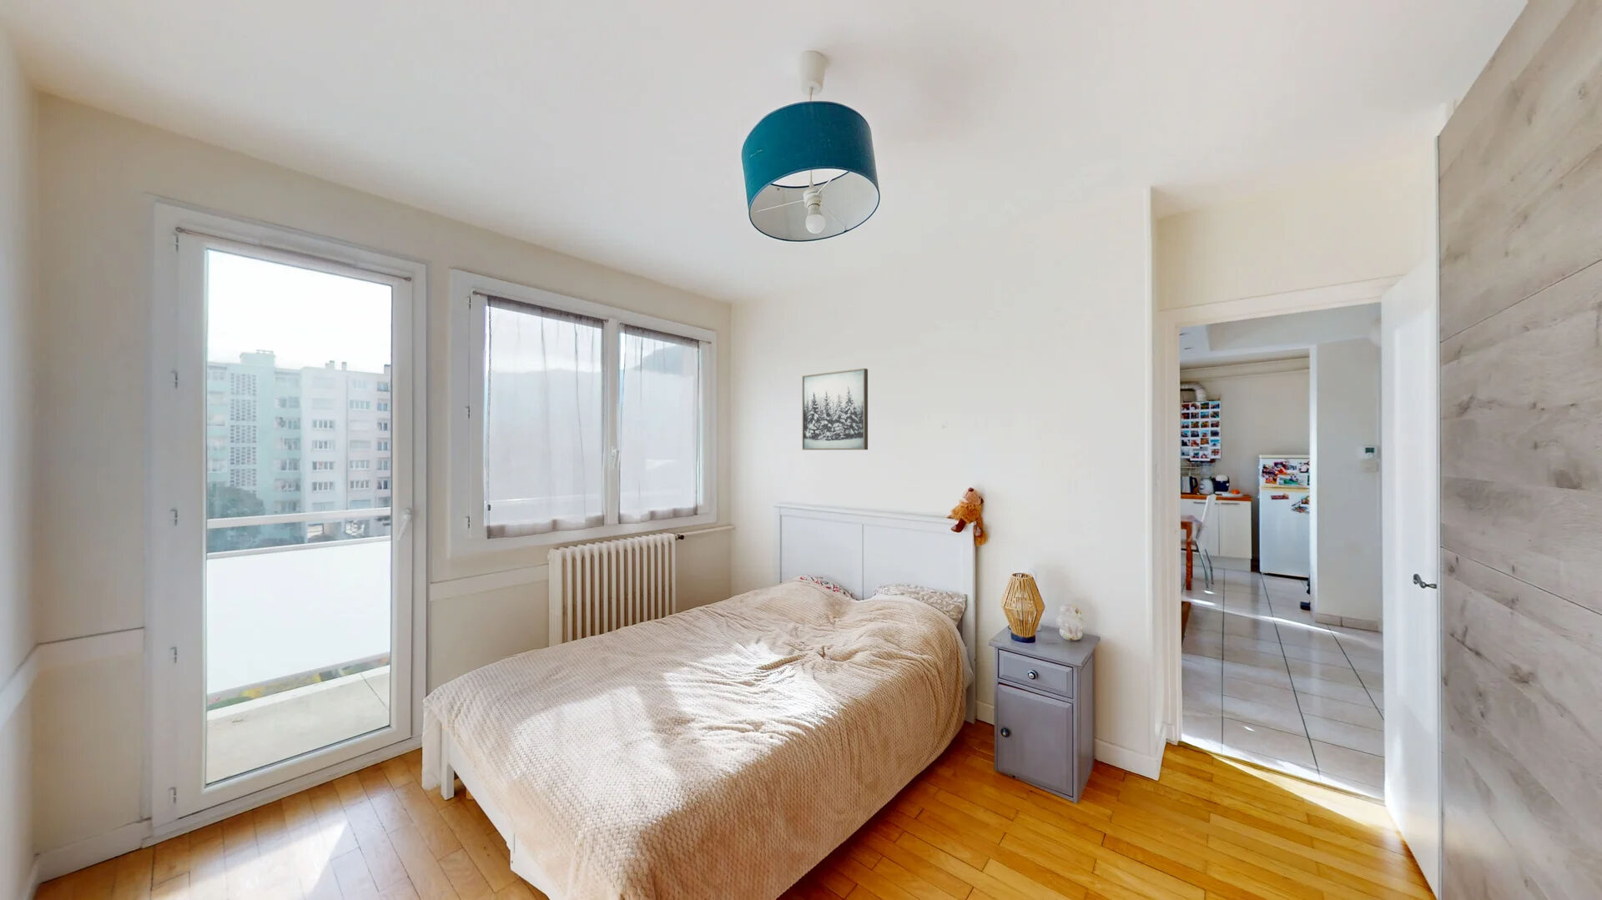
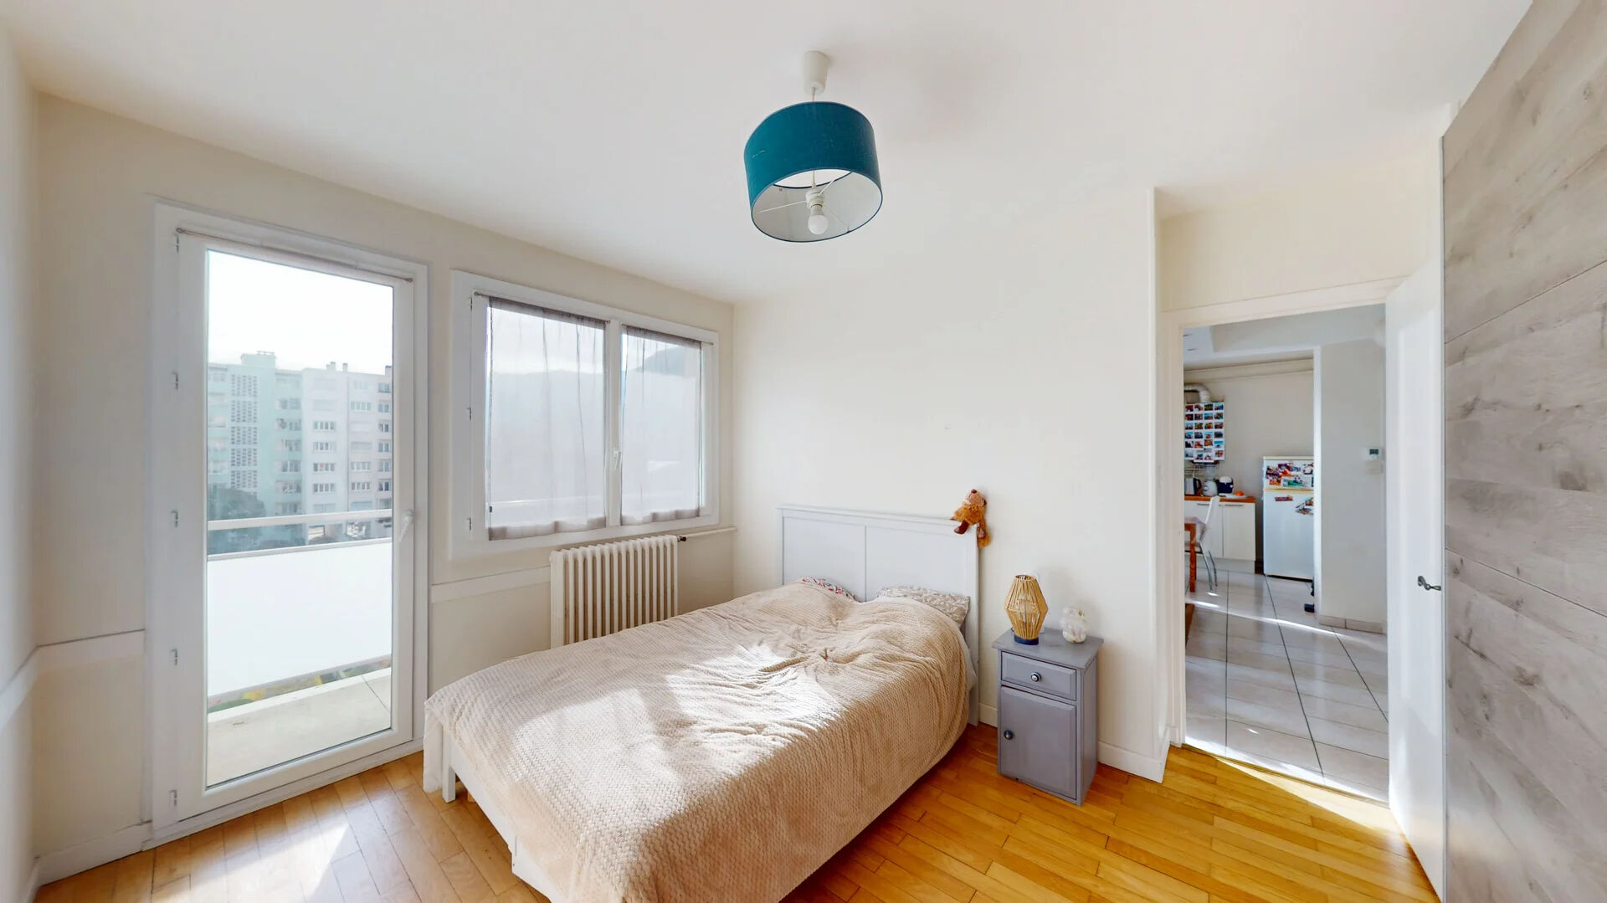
- wall art [802,367,868,450]
